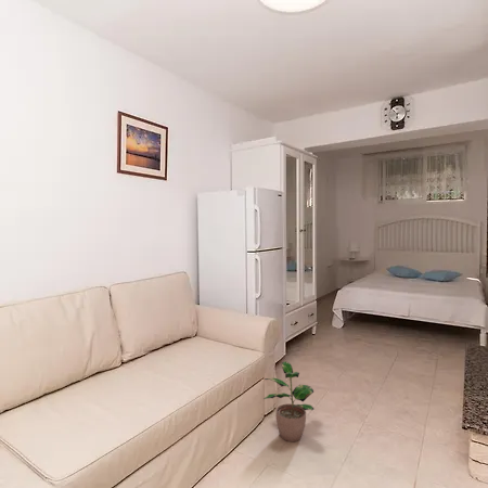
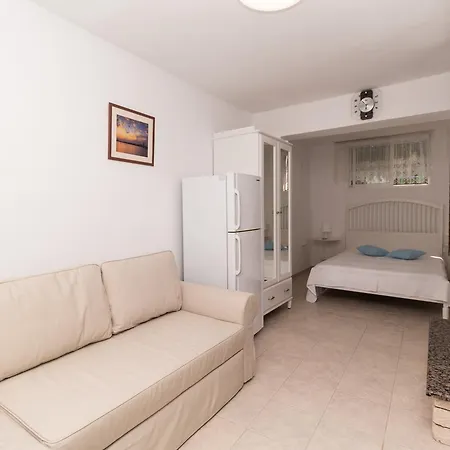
- potted plant [262,361,316,442]
